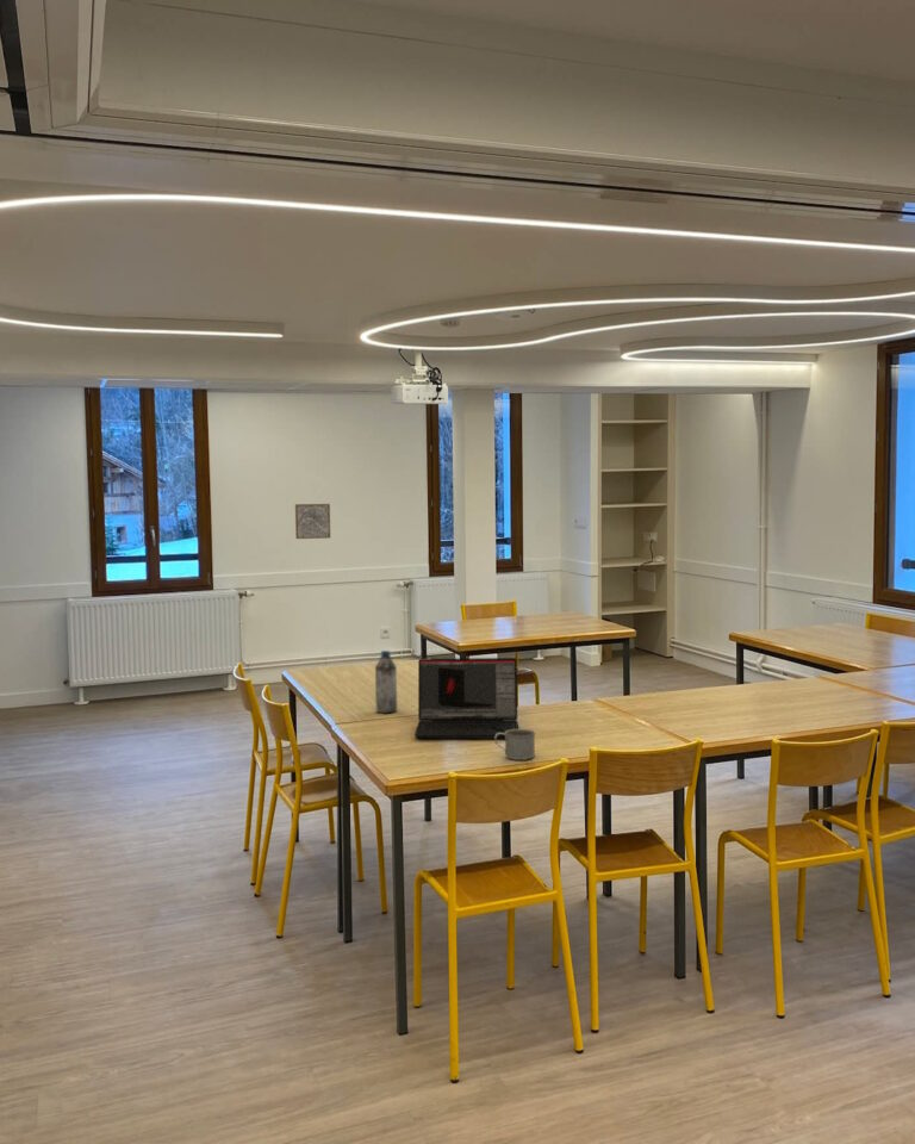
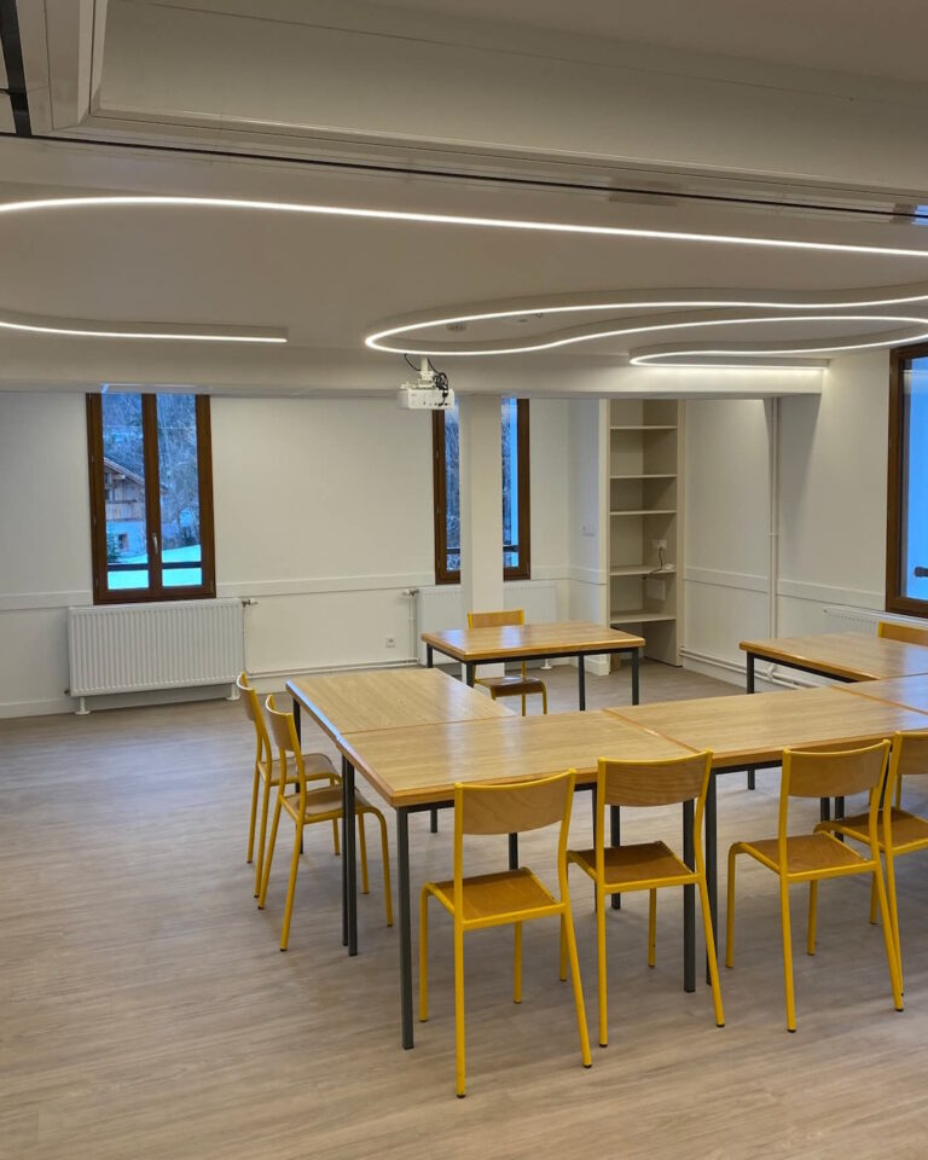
- laptop [413,657,519,740]
- wall art [294,503,331,540]
- mug [493,728,536,761]
- water bottle [374,649,398,714]
